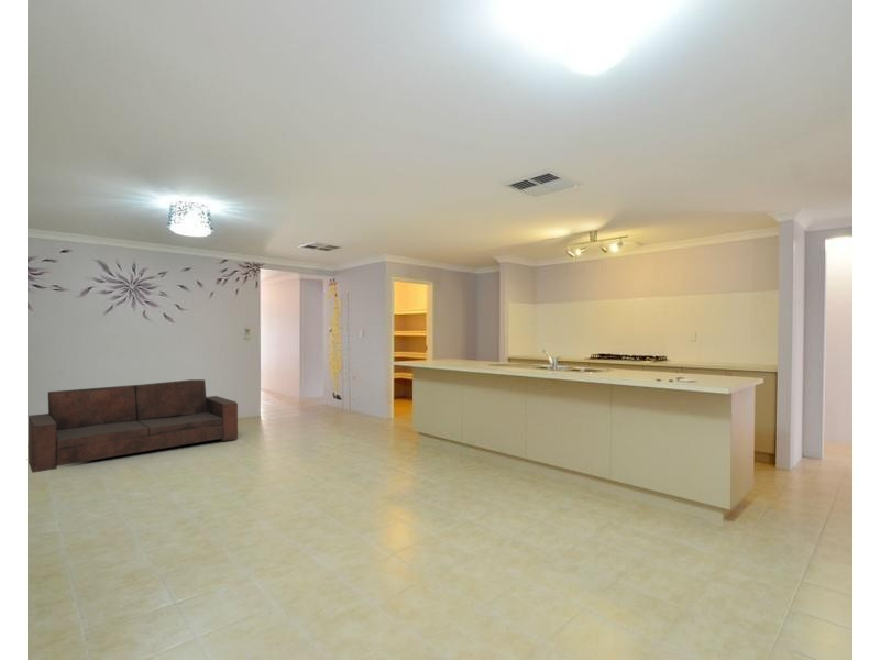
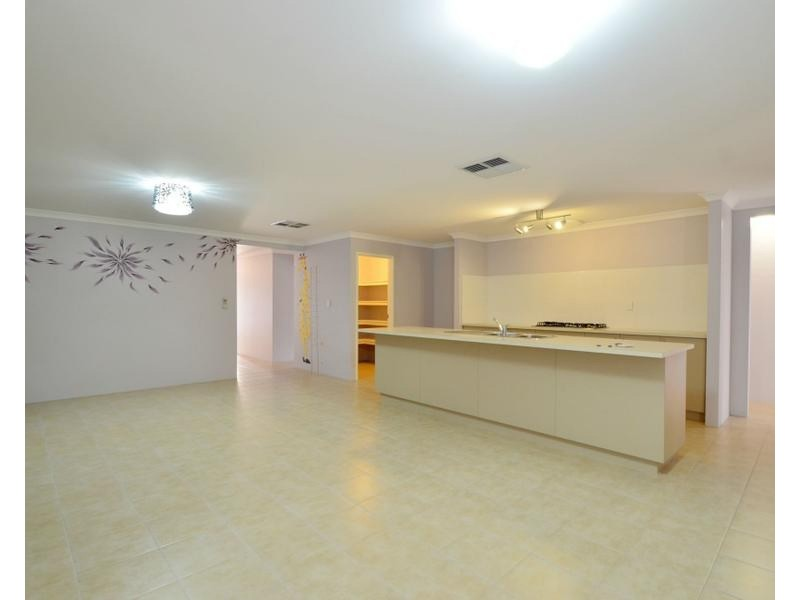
- sofa [28,378,239,474]
